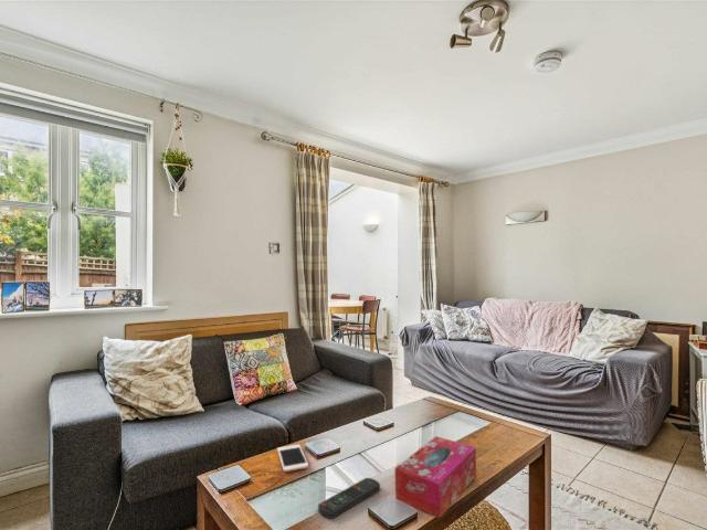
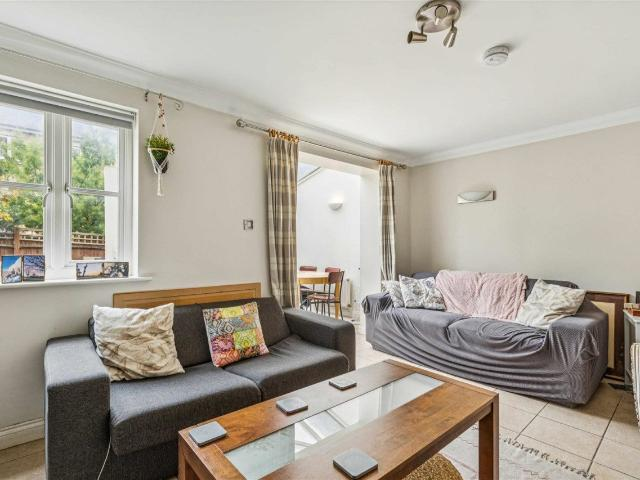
- tissue box [394,435,477,519]
- remote control [317,477,381,520]
- cell phone [276,443,309,473]
